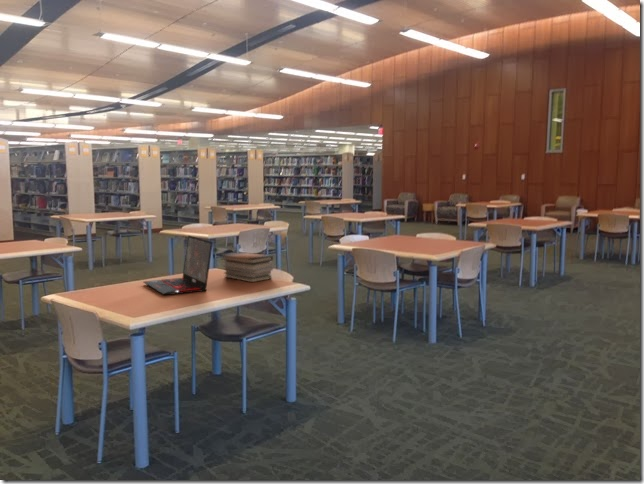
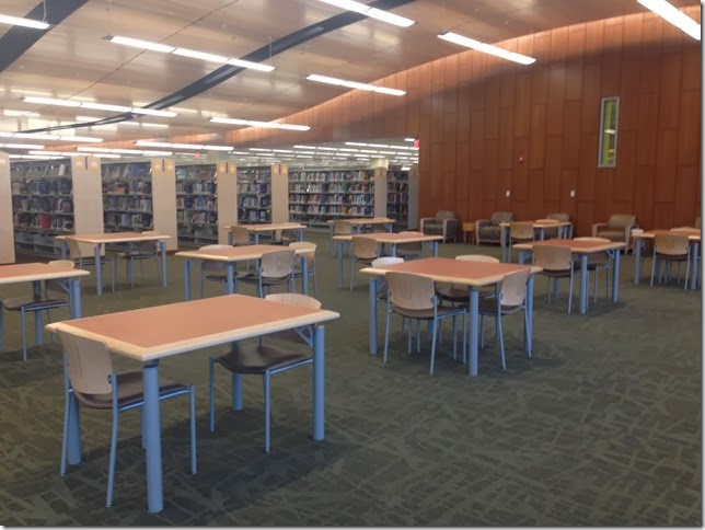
- laptop [142,235,214,296]
- book stack [220,251,274,283]
